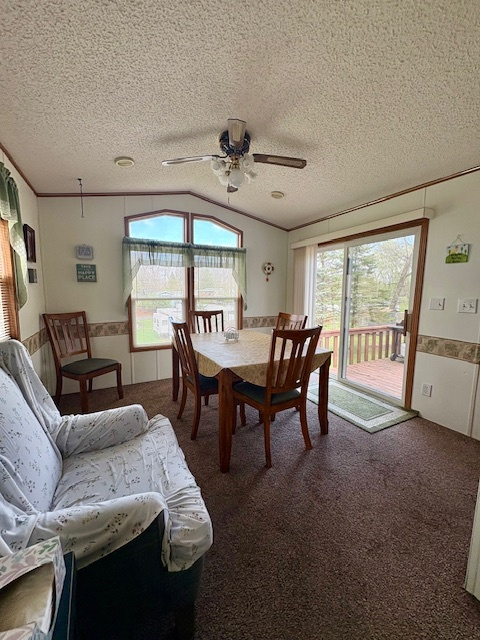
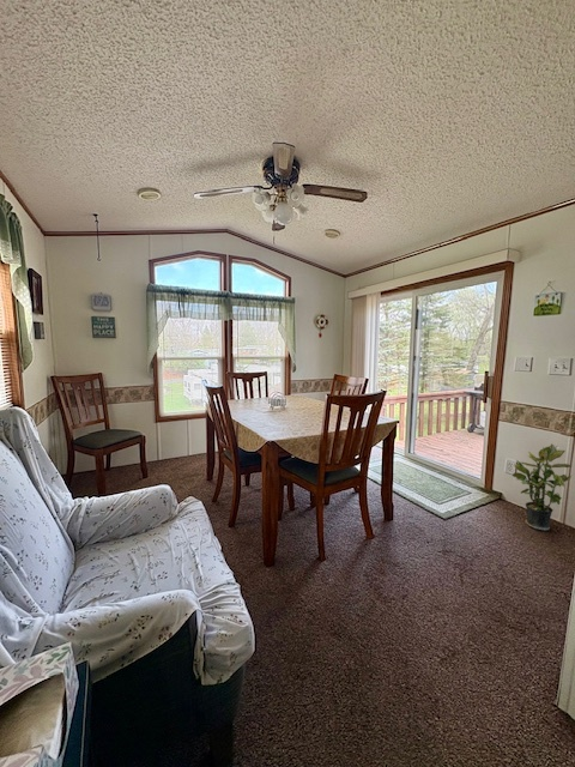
+ potted plant [512,442,573,531]
